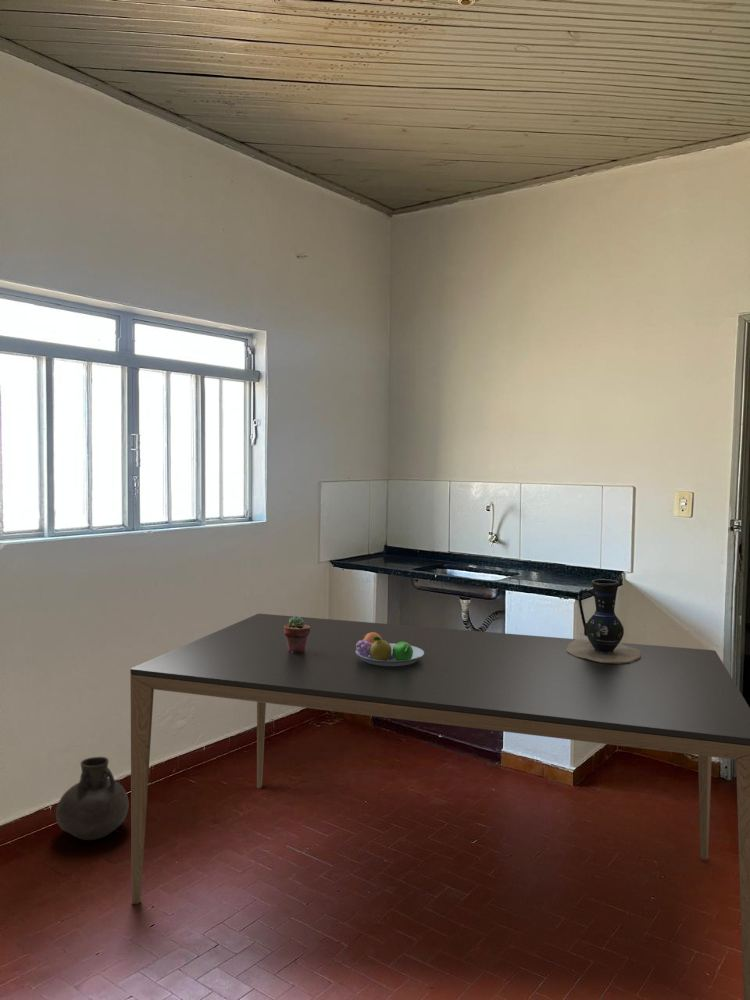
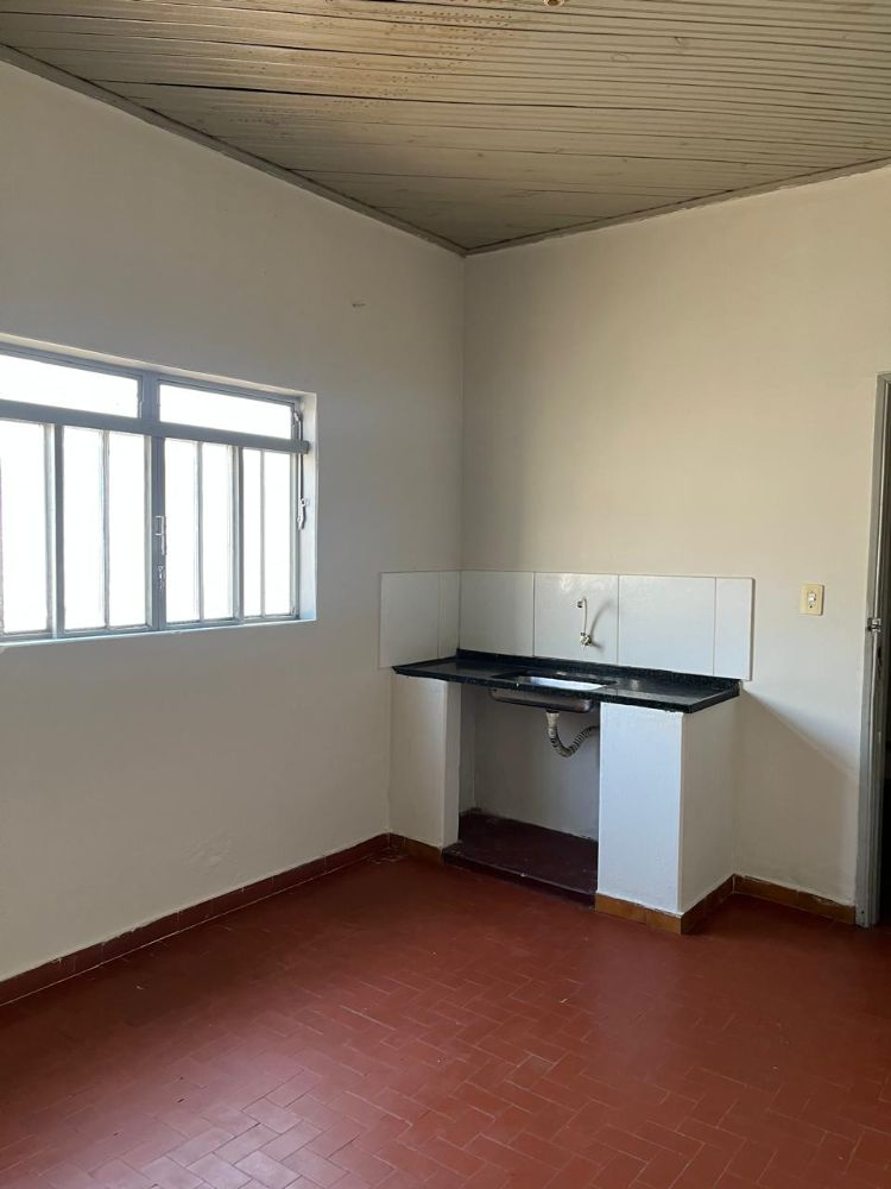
- pitcher [567,578,641,664]
- dining table [129,613,750,1000]
- vase [55,756,130,841]
- potted succulent [284,615,310,653]
- fruit bowl [356,631,424,666]
